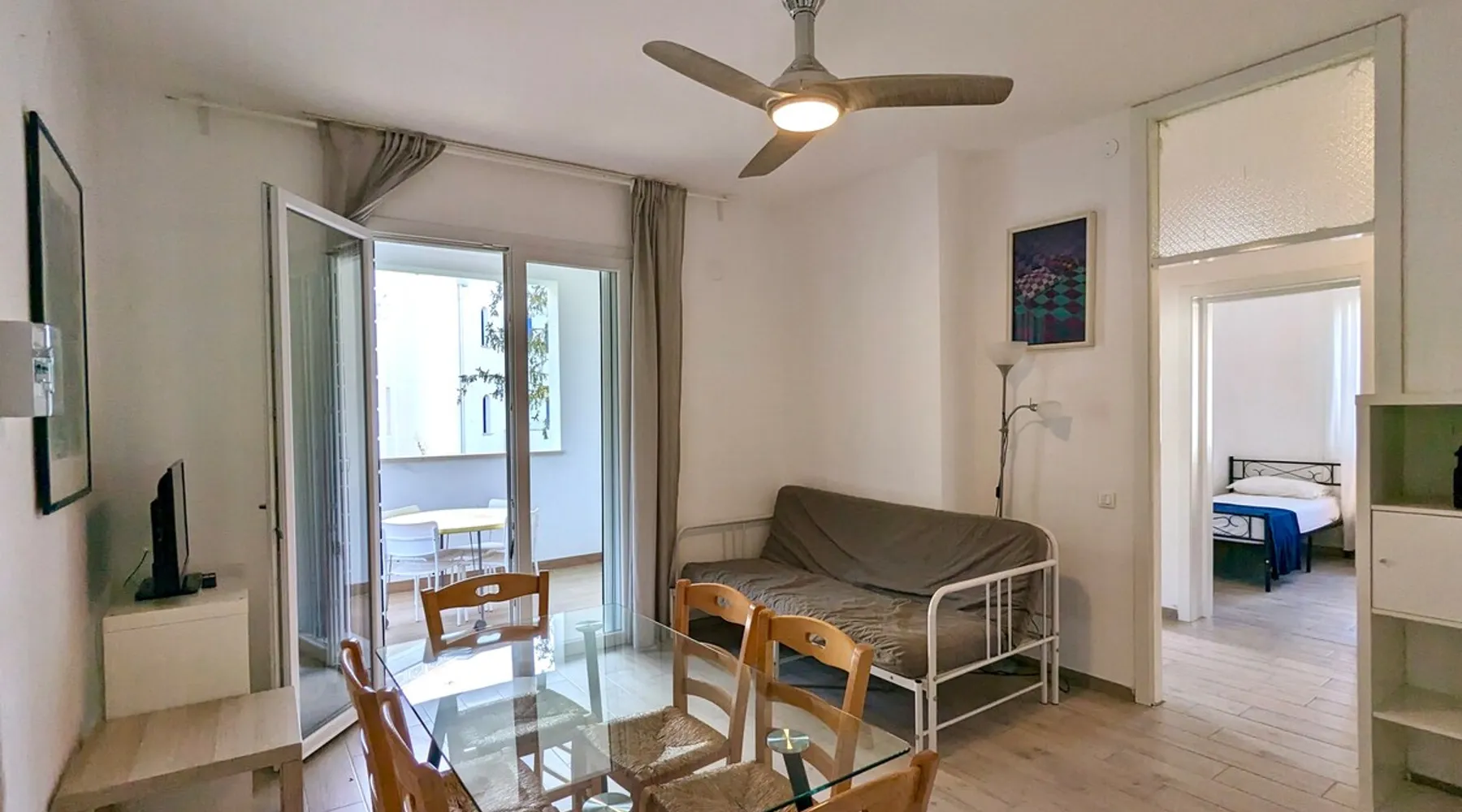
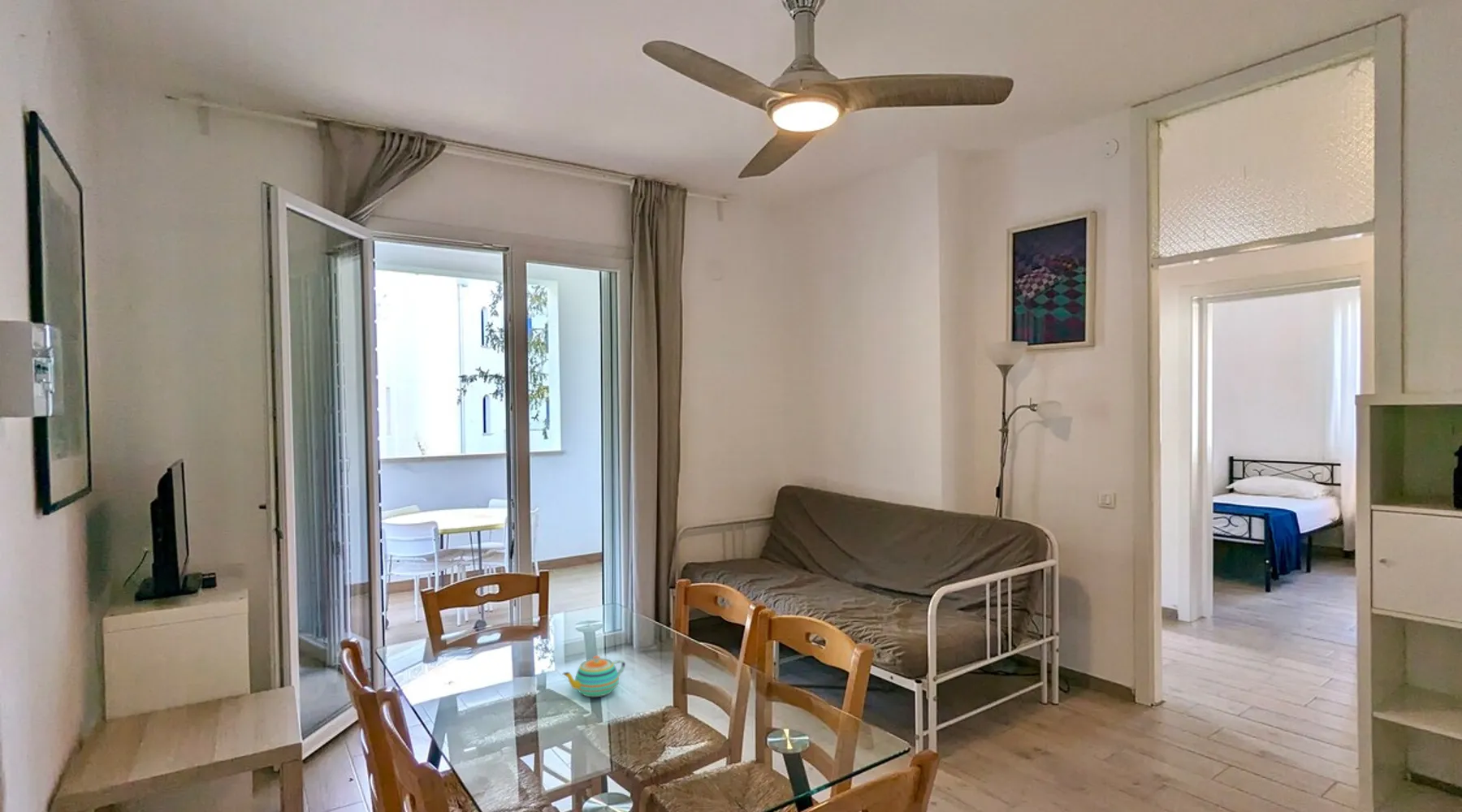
+ teapot [561,655,626,698]
